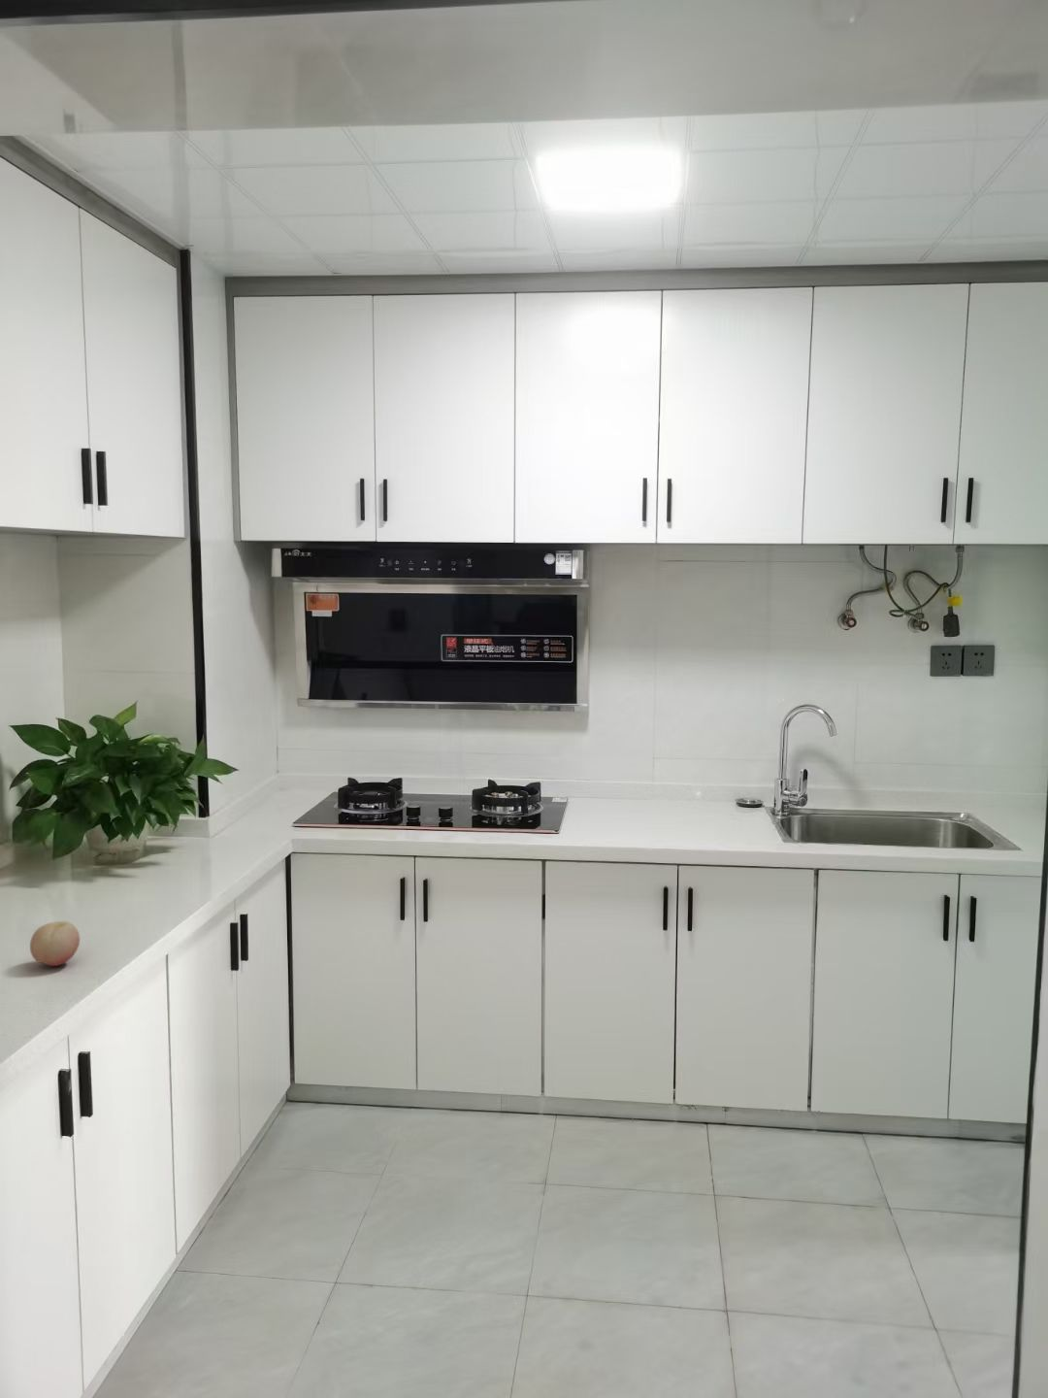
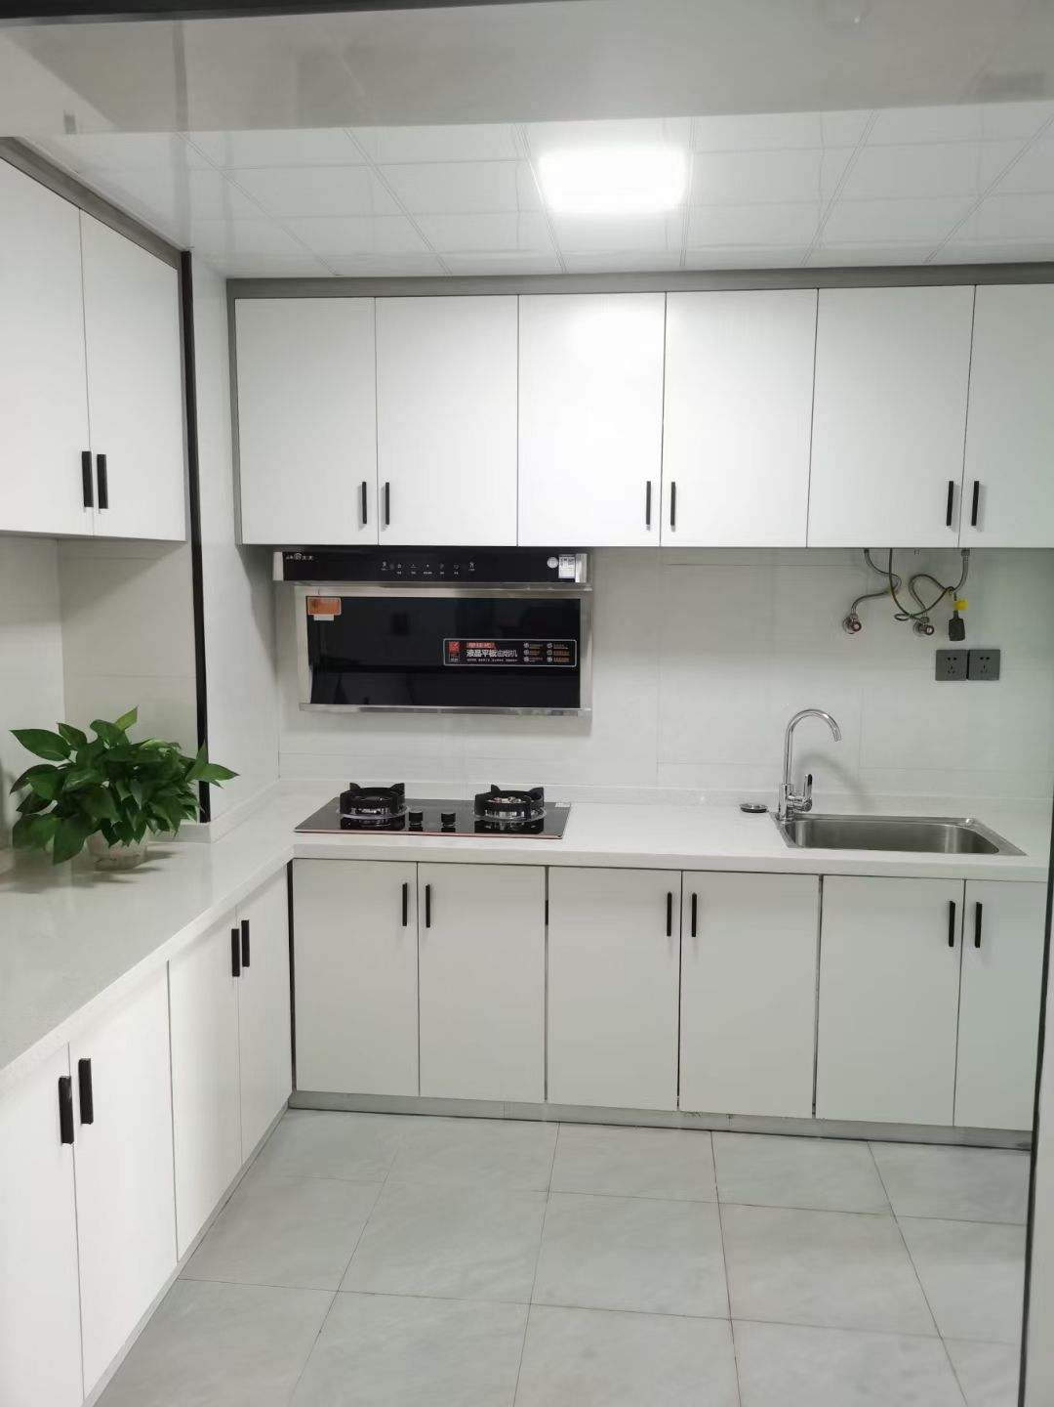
- fruit [29,920,80,966]
